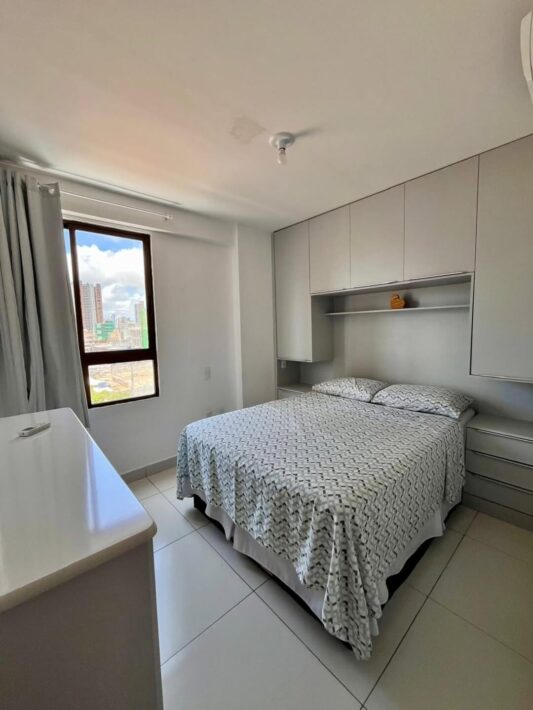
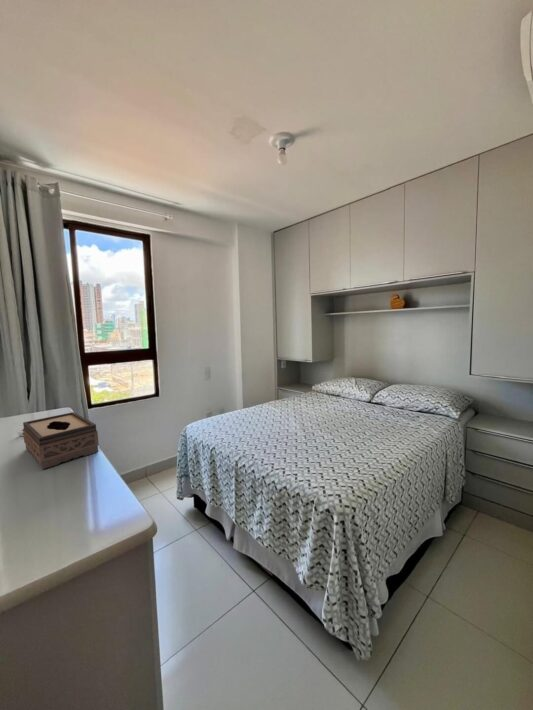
+ tissue box [22,411,100,470]
